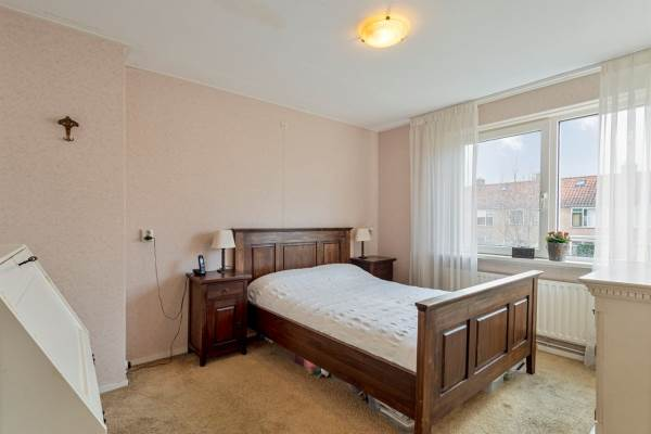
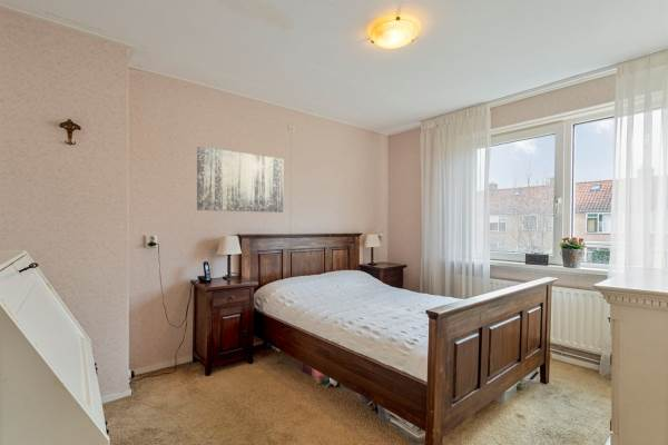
+ wall art [196,146,284,214]
